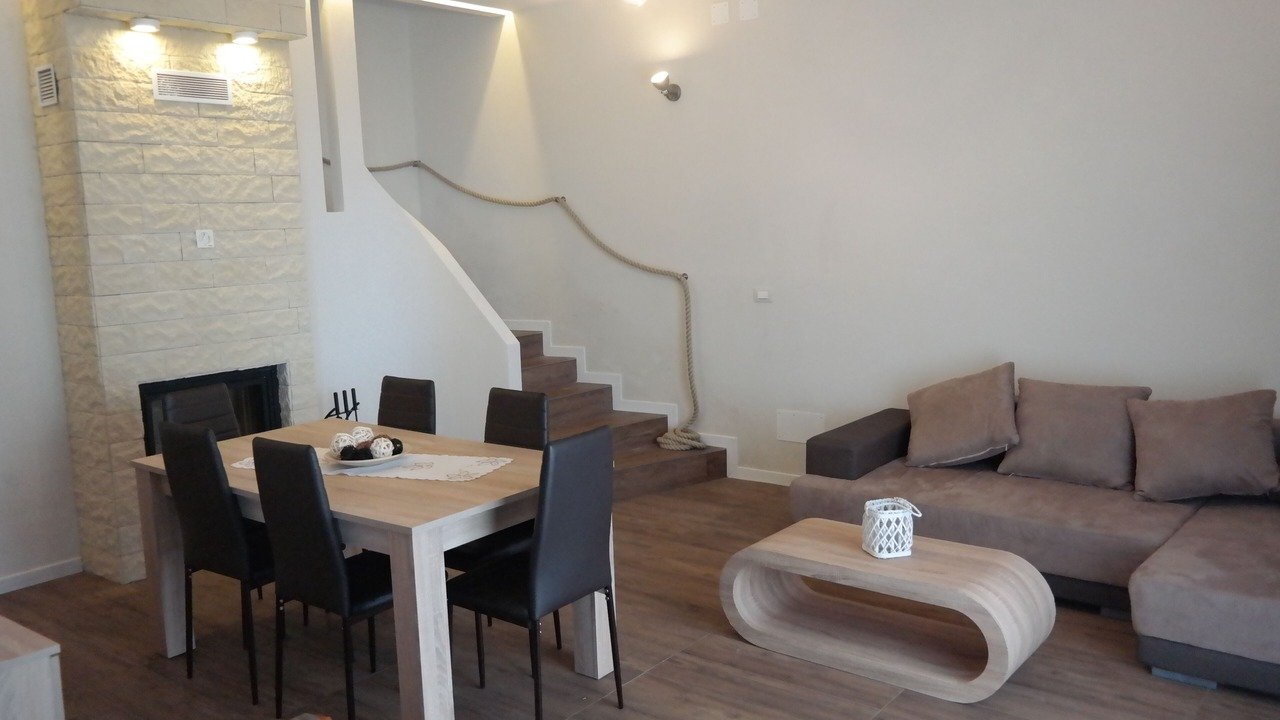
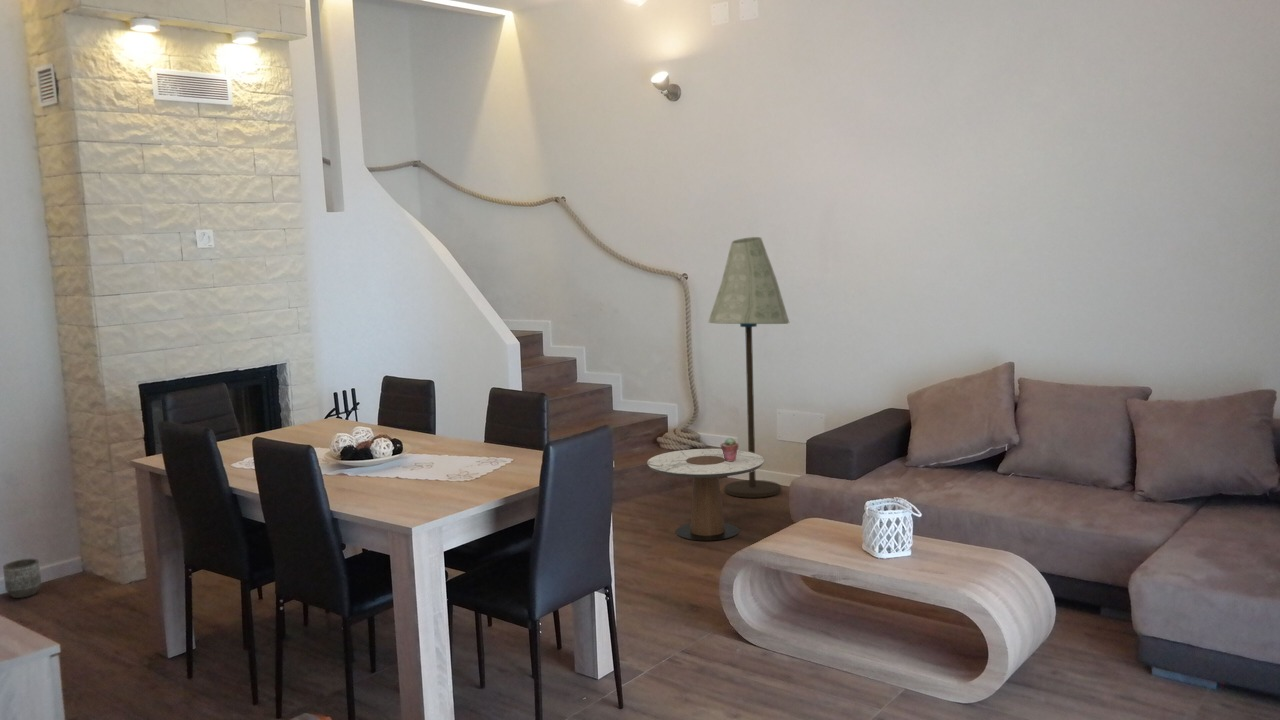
+ floor lamp [707,236,790,499]
+ potted succulent [720,437,740,461]
+ side table [646,448,765,542]
+ planter [2,558,42,599]
